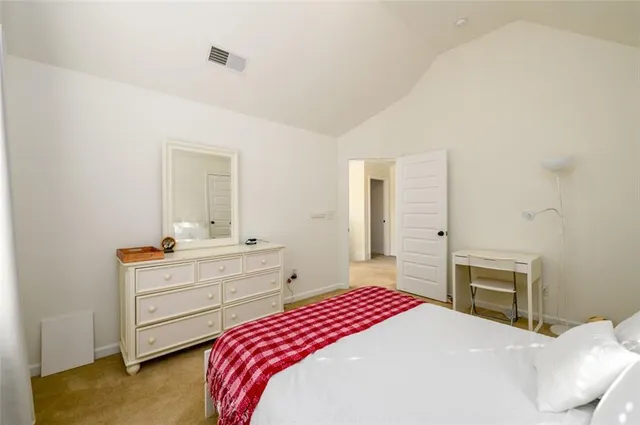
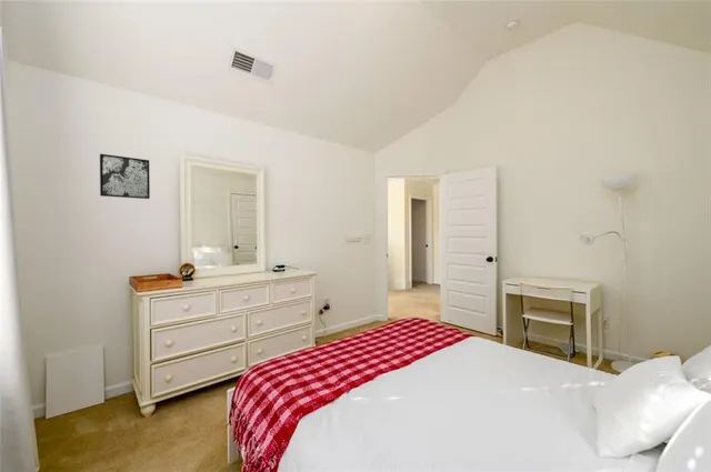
+ wall art [99,153,151,200]
